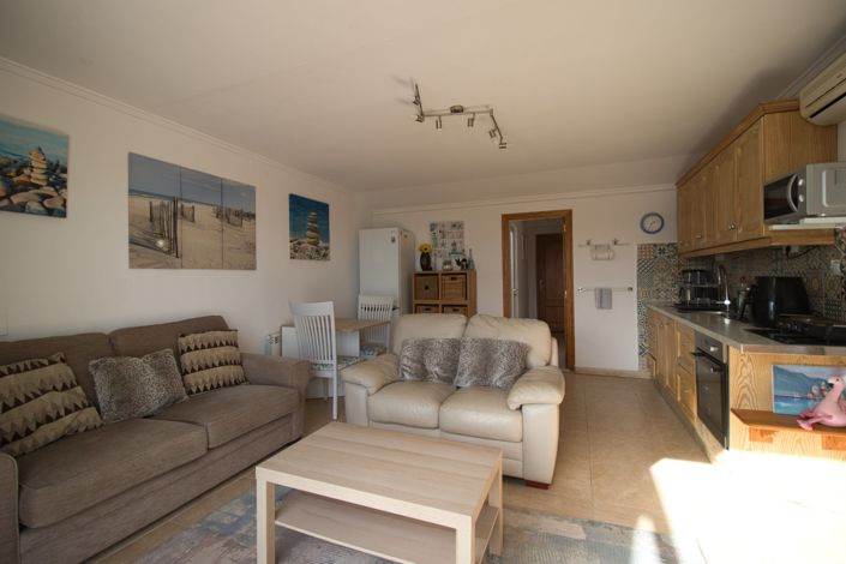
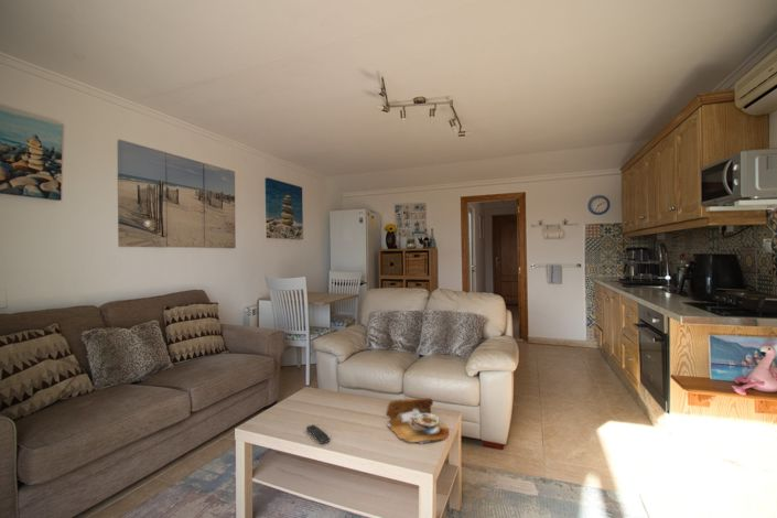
+ soup bowl [385,397,450,445]
+ remote control [305,424,332,445]
